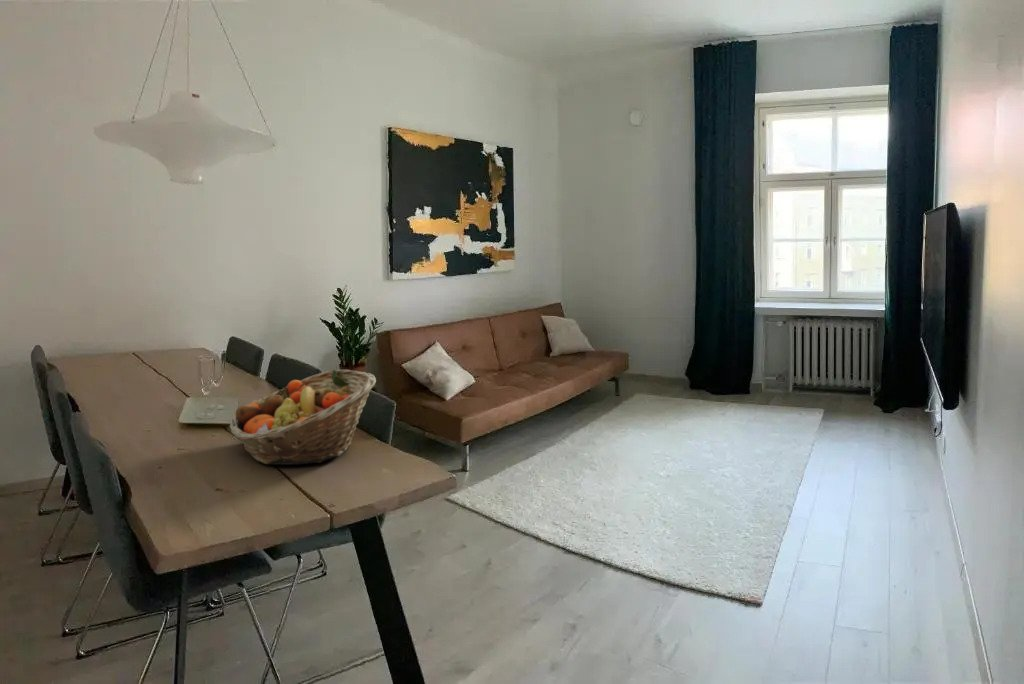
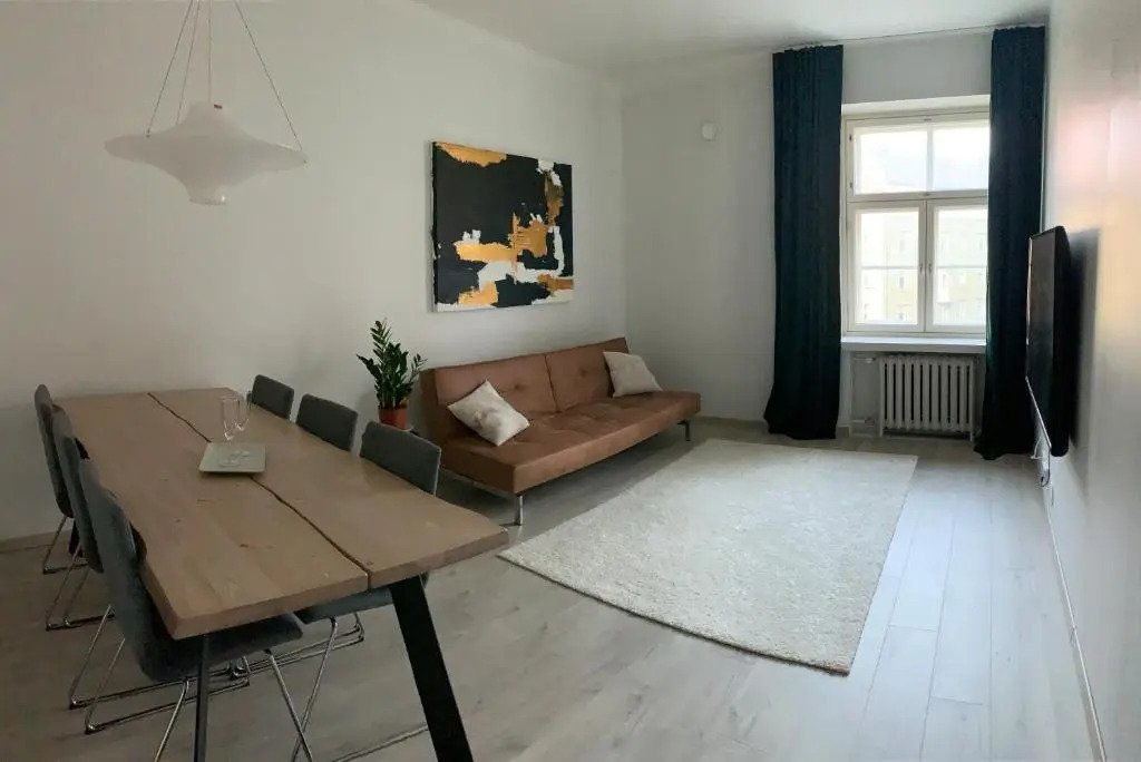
- fruit basket [229,368,377,466]
